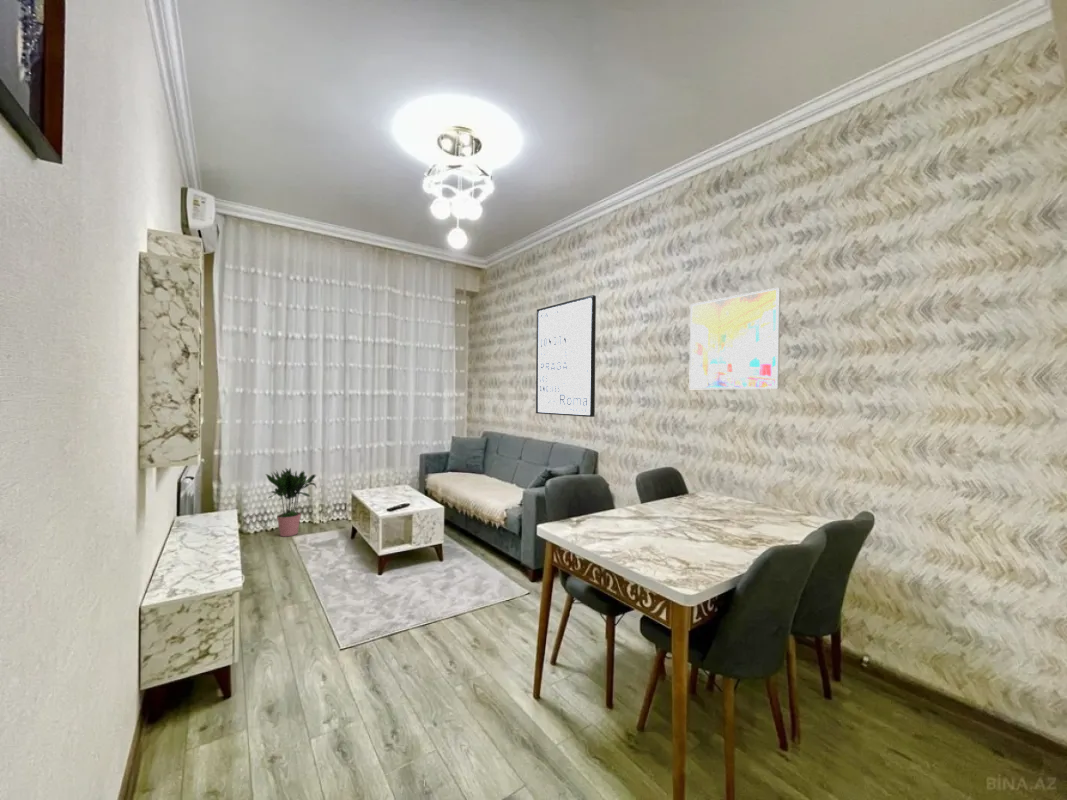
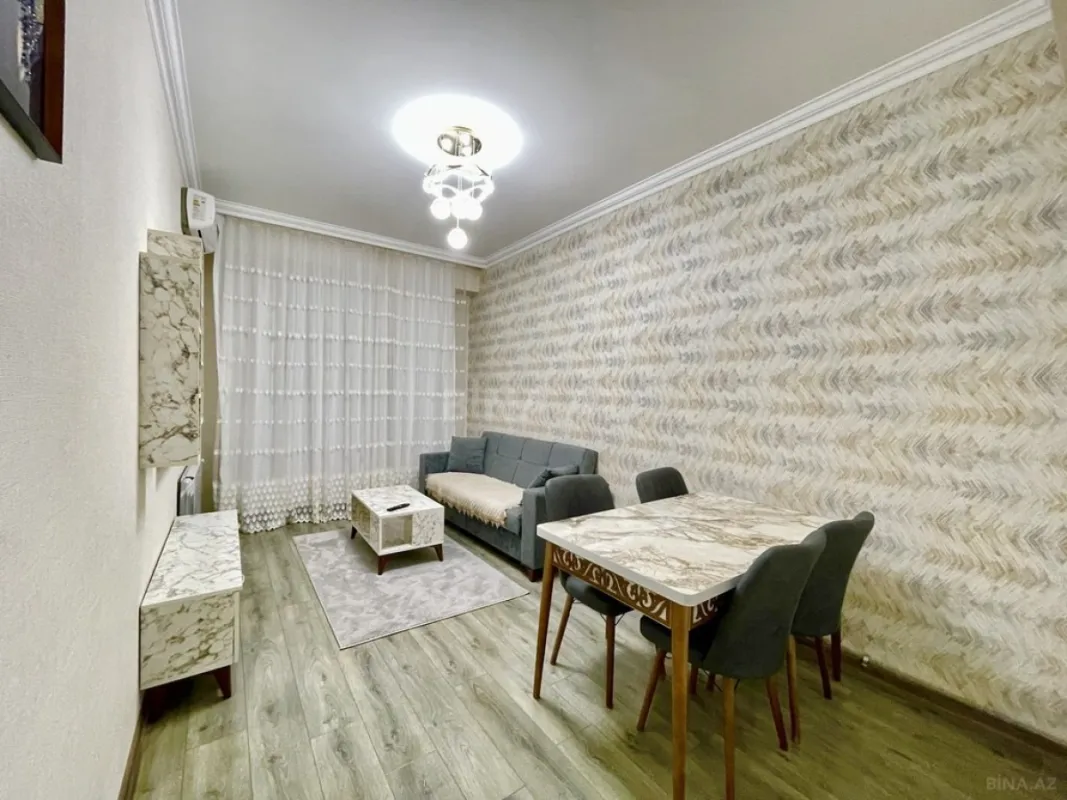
- potted plant [265,467,318,537]
- wall art [535,294,597,418]
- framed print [688,287,781,390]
